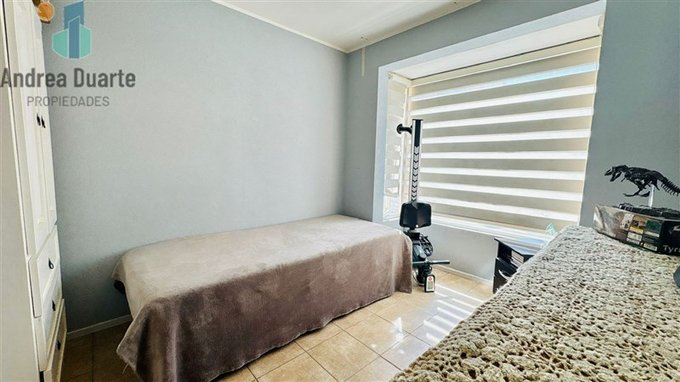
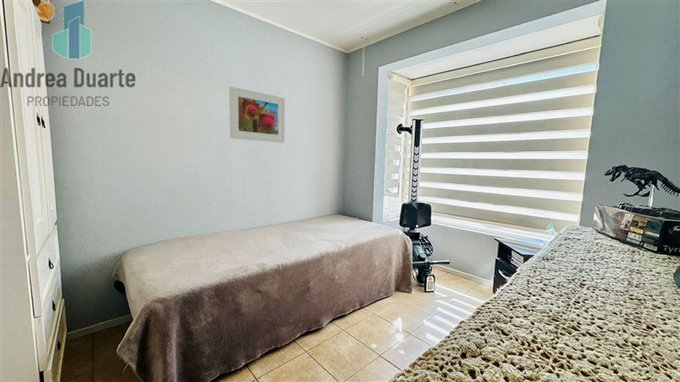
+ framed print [228,86,286,144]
